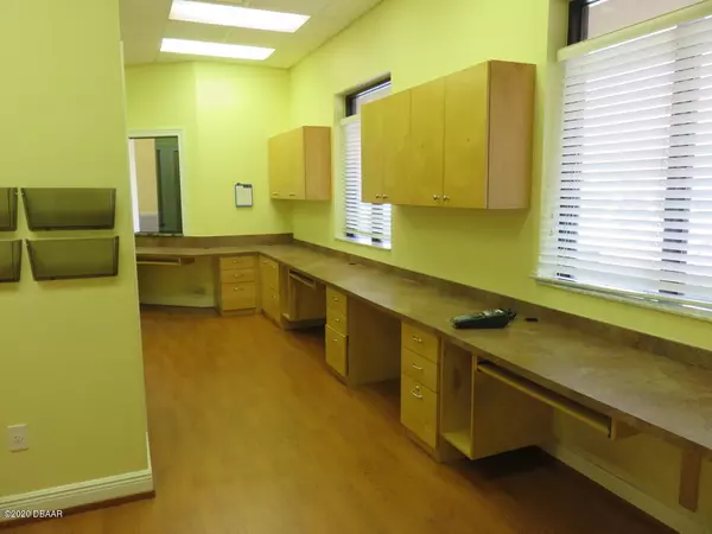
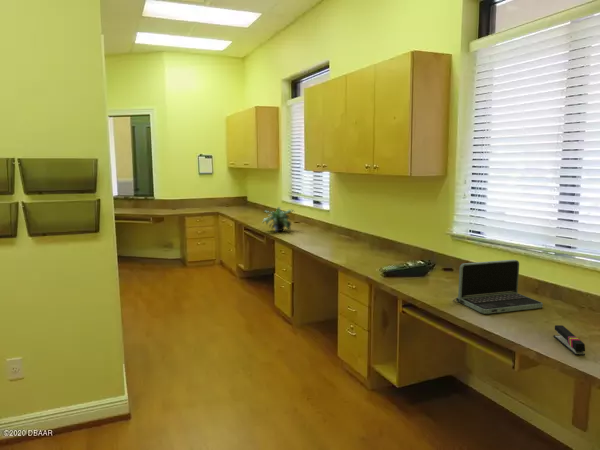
+ stapler [553,324,586,356]
+ laptop [452,259,544,315]
+ potted plant [261,206,295,232]
